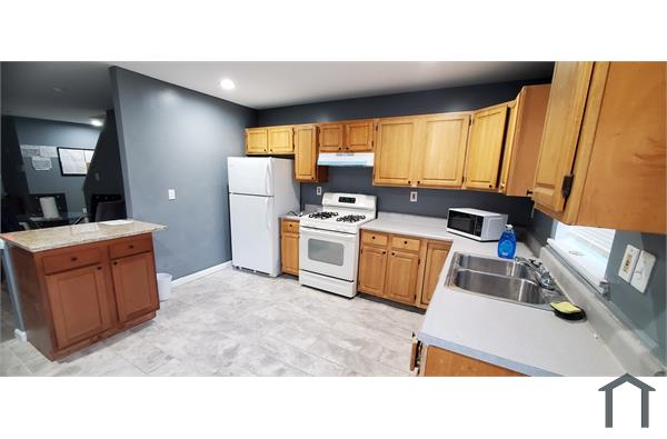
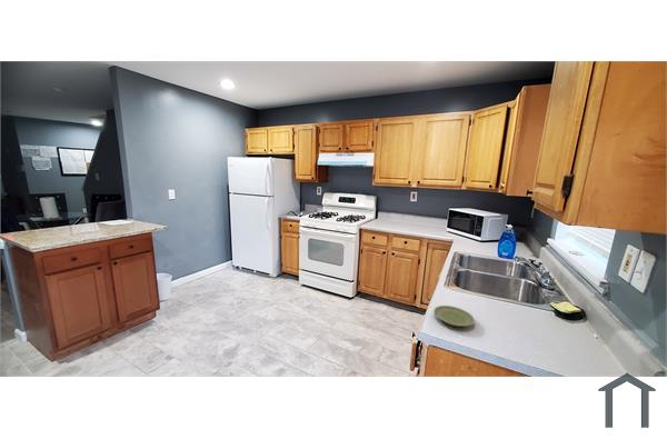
+ plate [432,305,476,327]
